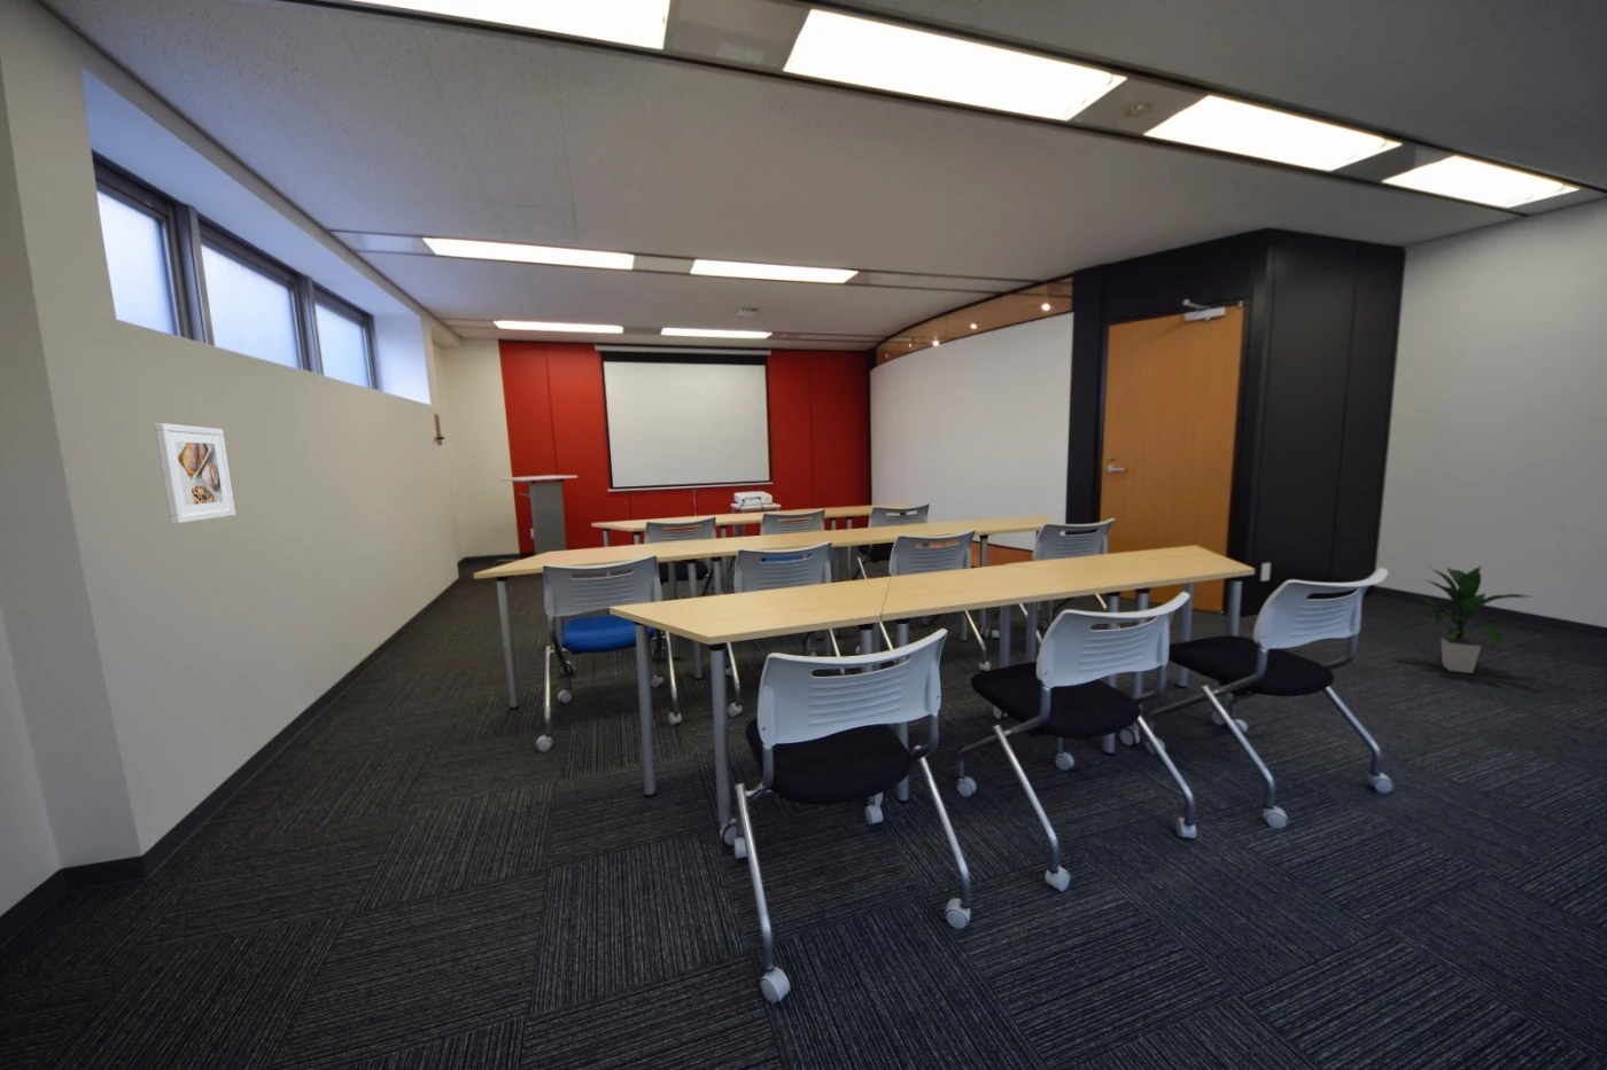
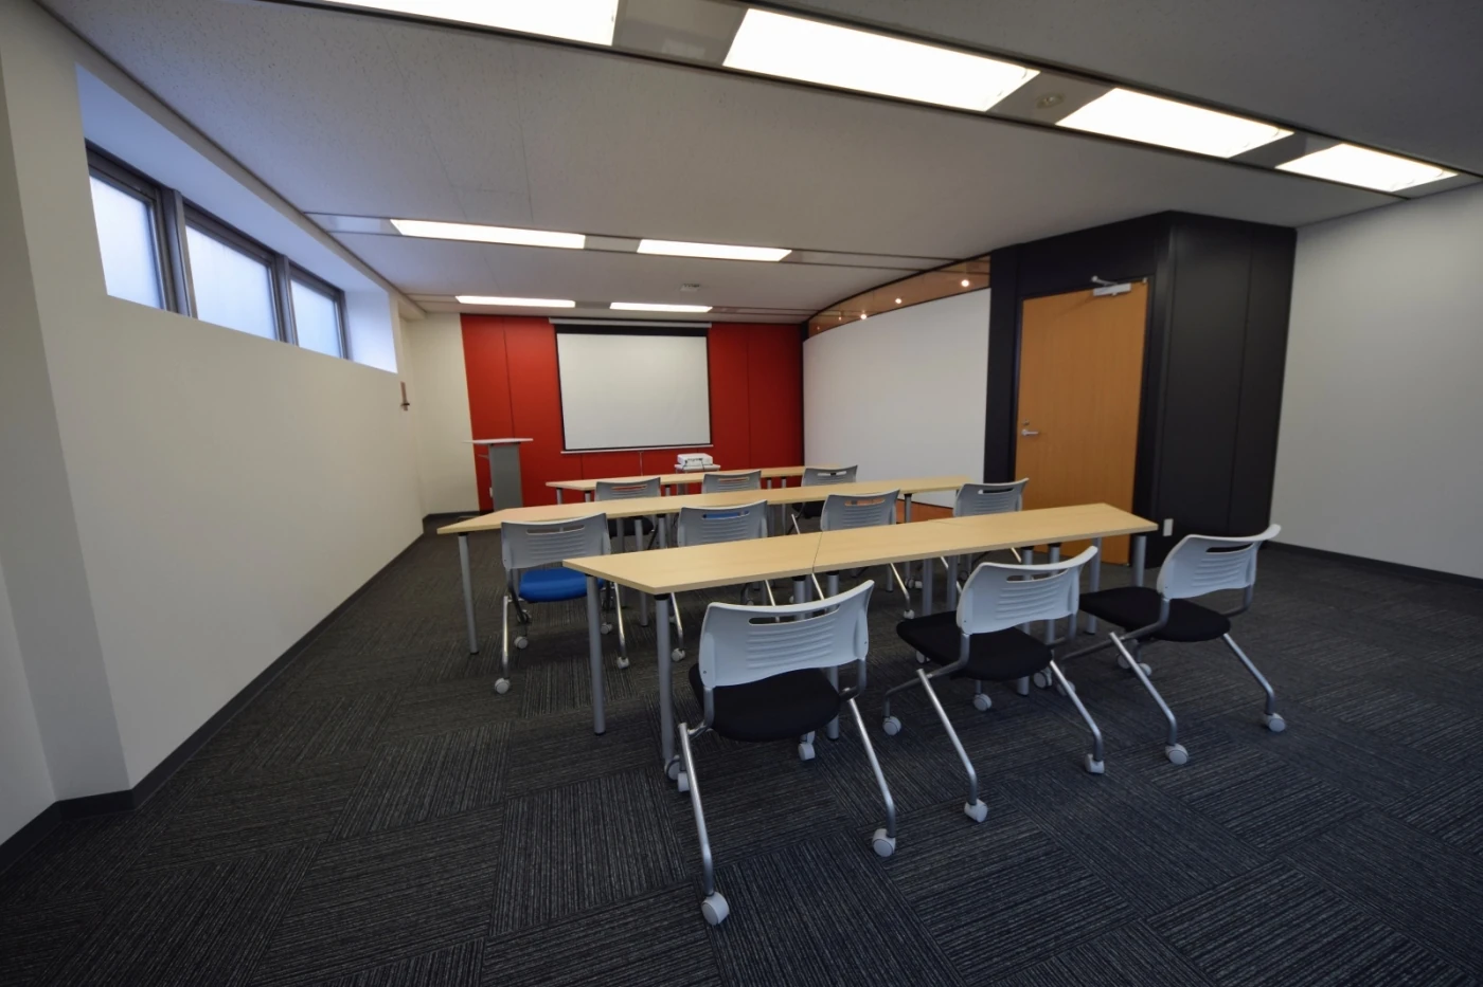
- indoor plant [1394,565,1534,675]
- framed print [154,422,237,524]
